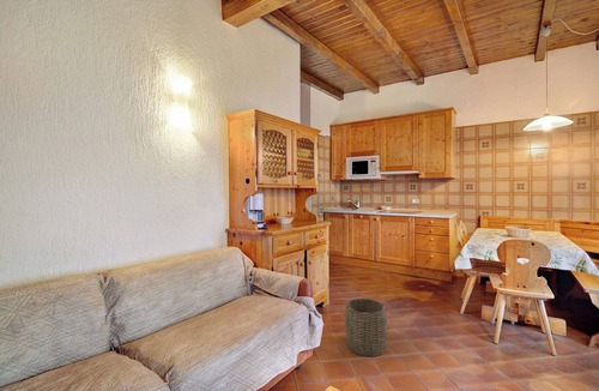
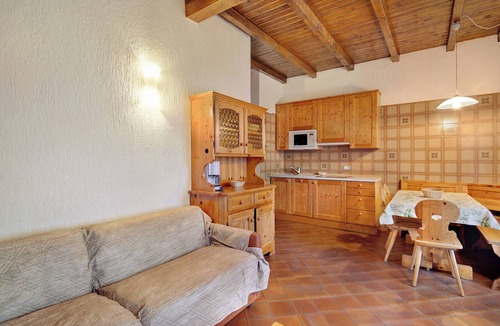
- woven basket [344,297,388,357]
